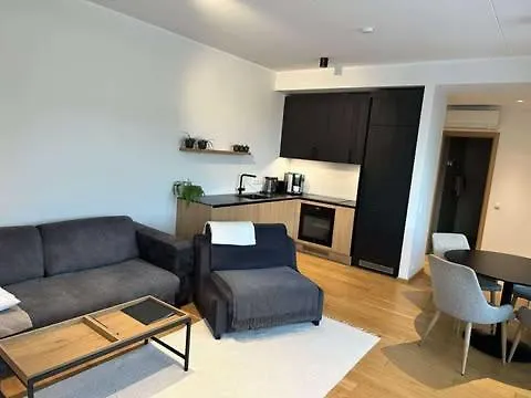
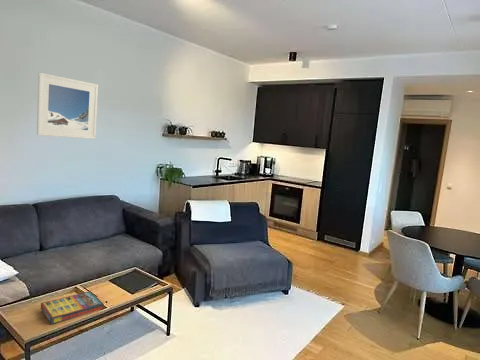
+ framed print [36,72,99,140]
+ game compilation box [40,290,105,325]
